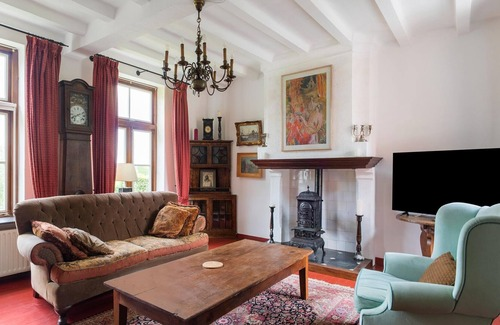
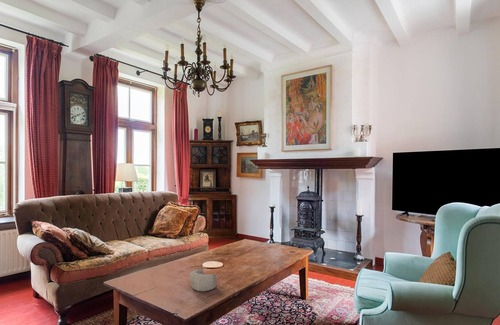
+ decorative bowl [189,268,218,292]
